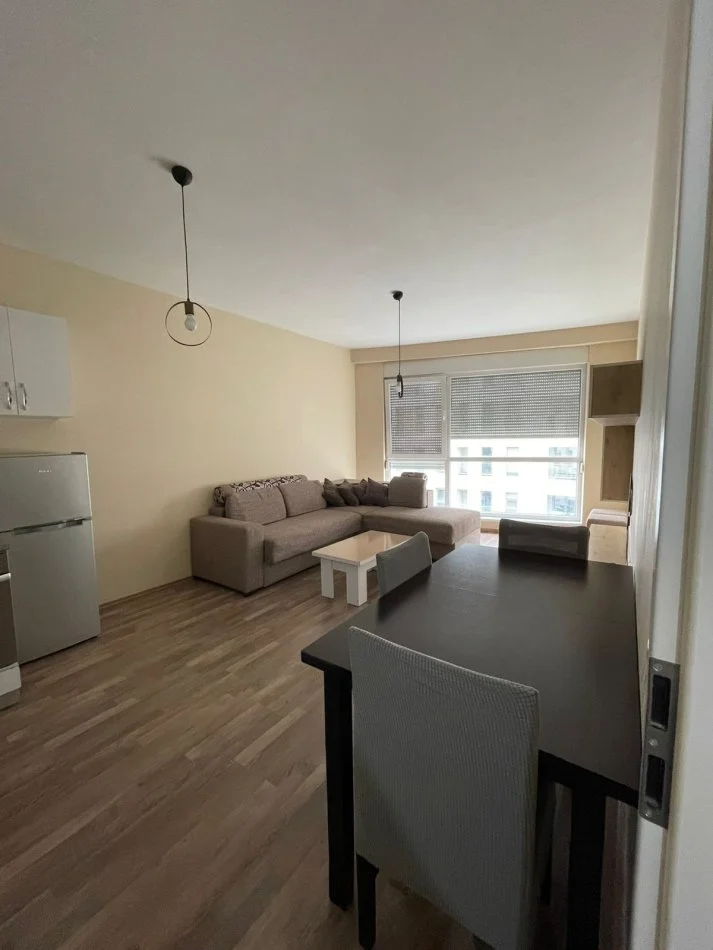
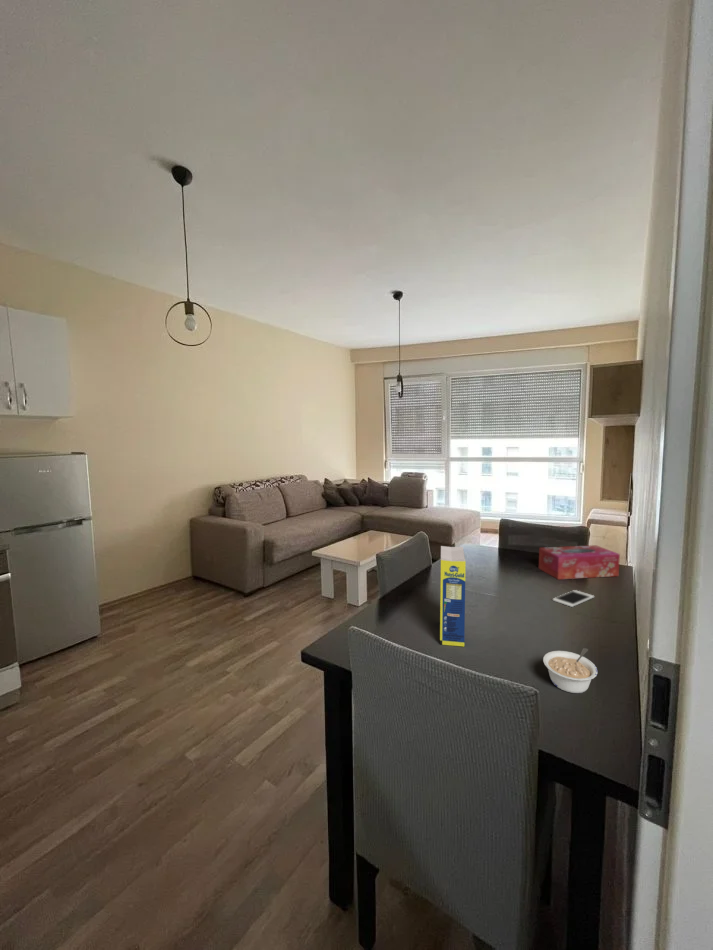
+ tissue box [538,544,621,580]
+ legume [439,545,467,647]
+ cell phone [552,589,595,608]
+ legume [542,647,599,694]
